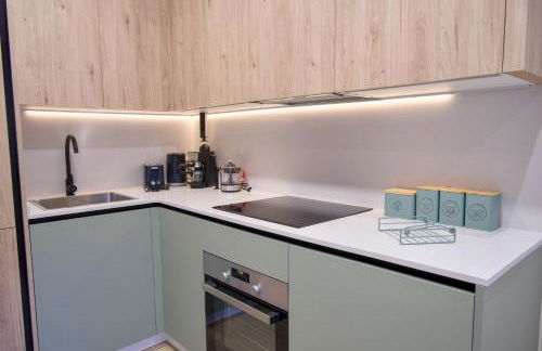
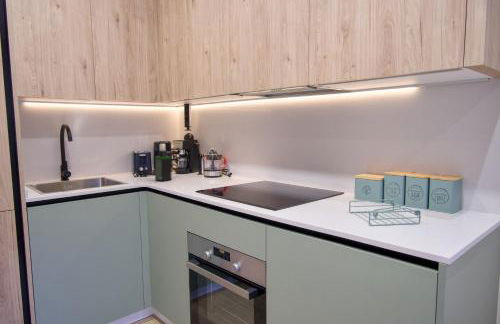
+ spray bottle [154,143,173,182]
